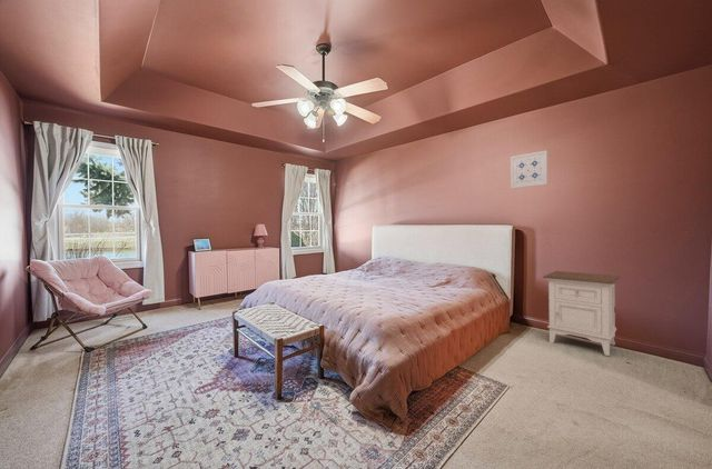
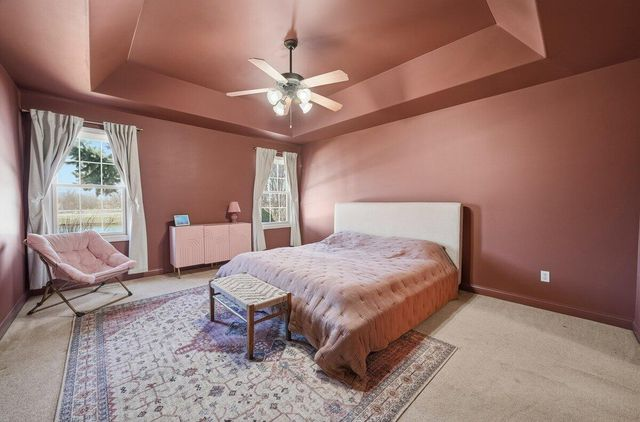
- wall art [510,150,548,189]
- nightstand [542,270,621,357]
